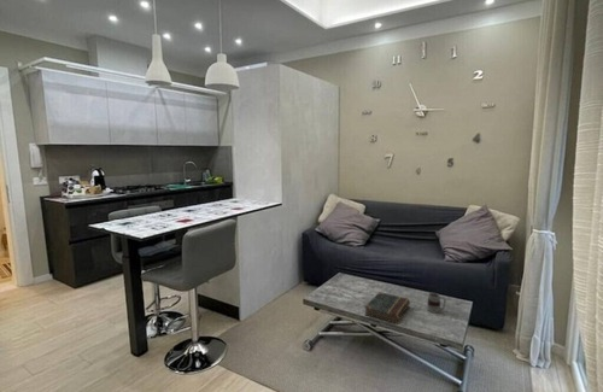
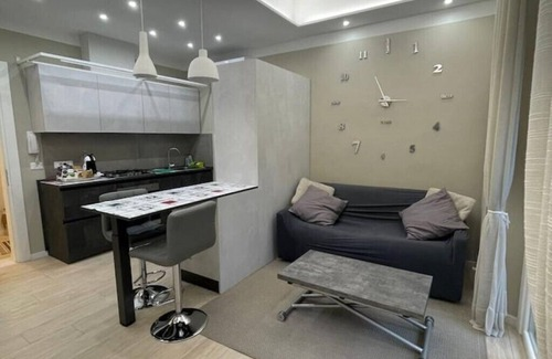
- book [363,291,411,324]
- mug [426,292,447,314]
